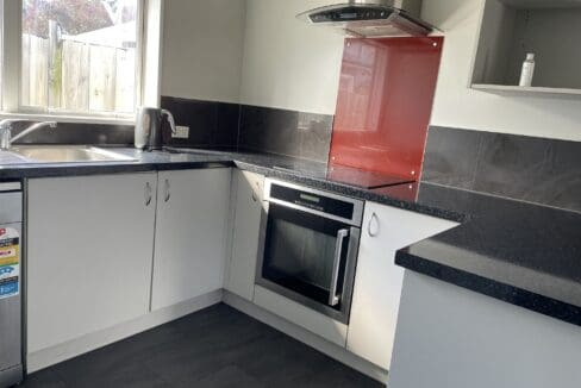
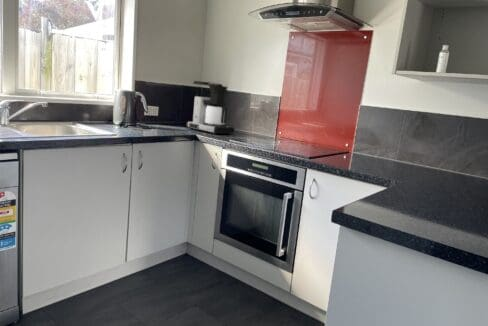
+ coffee maker [185,80,235,136]
